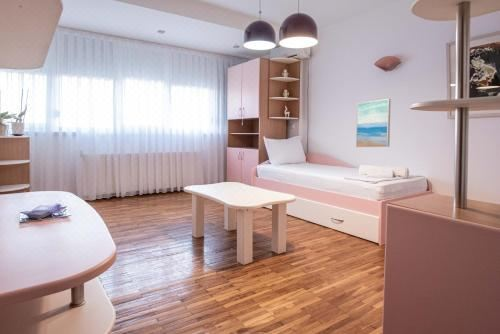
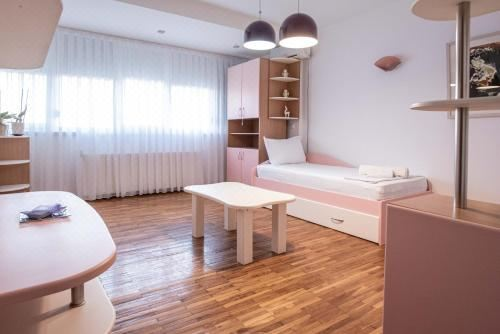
- wall art [355,98,392,148]
